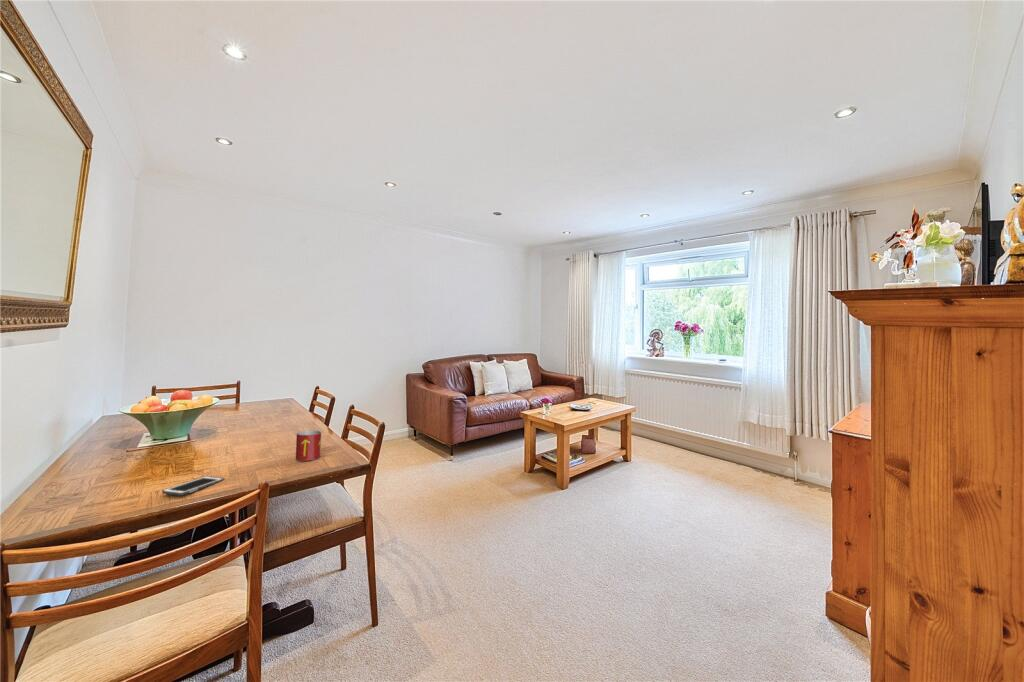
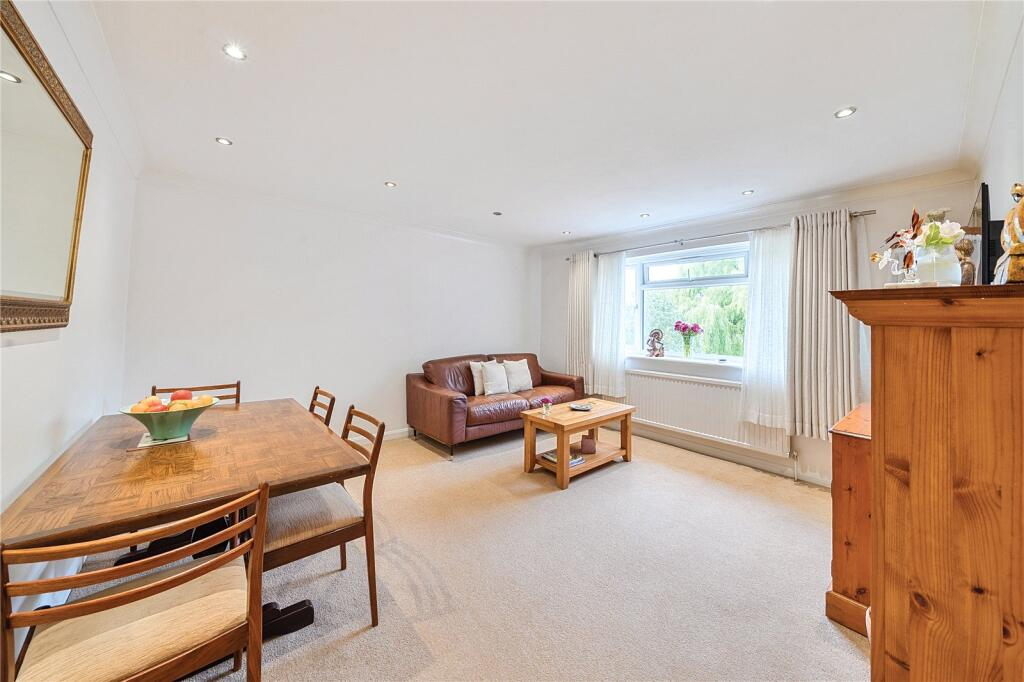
- cell phone [161,475,225,497]
- mug [295,430,322,462]
